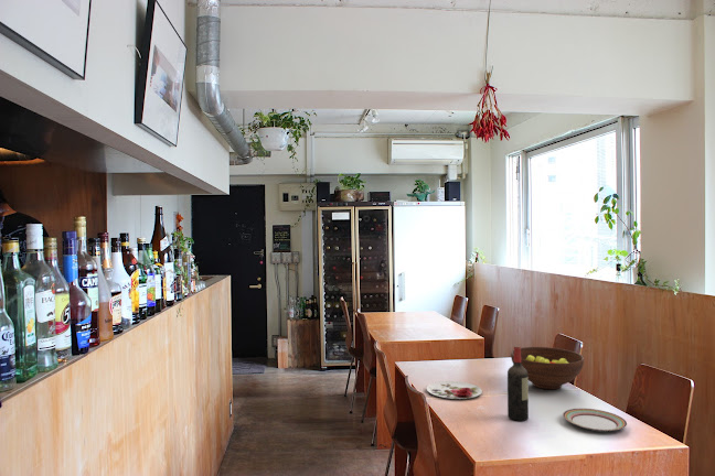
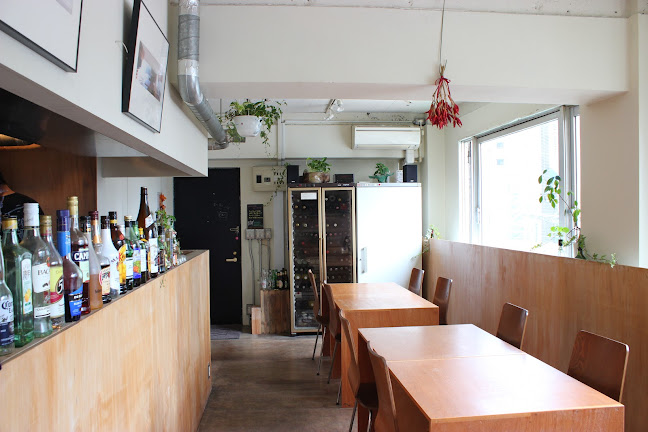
- wine bottle [506,345,530,422]
- fruit bowl [510,346,585,390]
- plate [426,380,483,400]
- plate [562,408,628,433]
